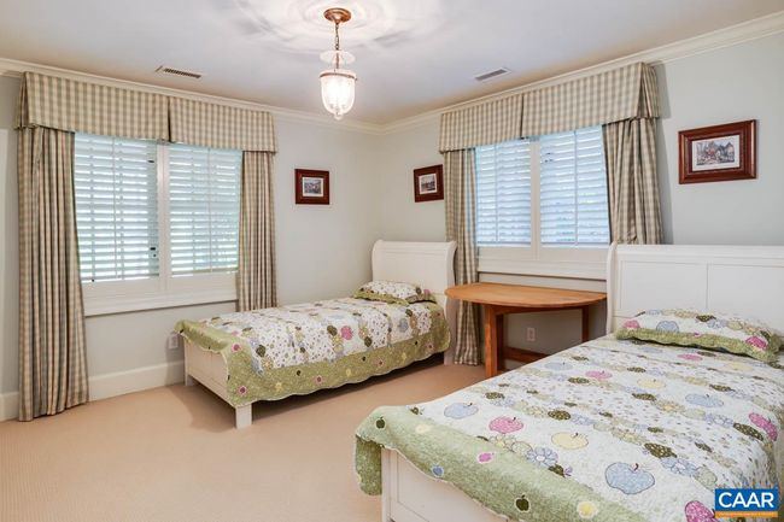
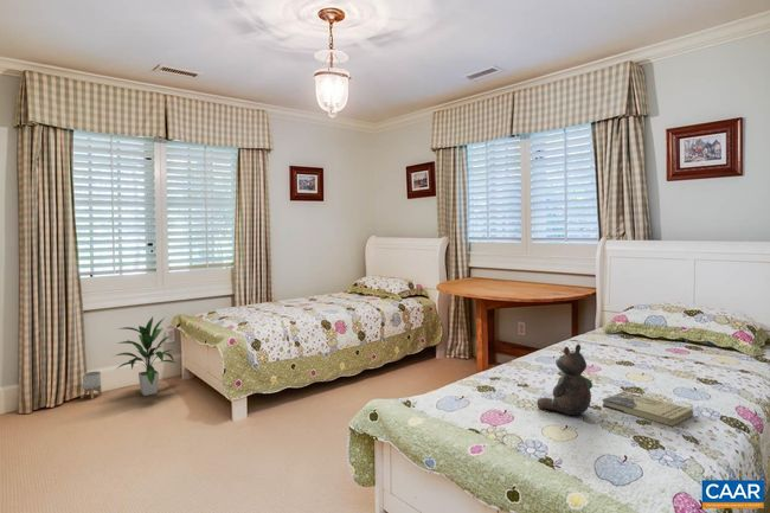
+ indoor plant [111,315,178,397]
+ book [601,391,694,427]
+ stuffed bear [535,344,593,416]
+ planter [79,371,102,400]
